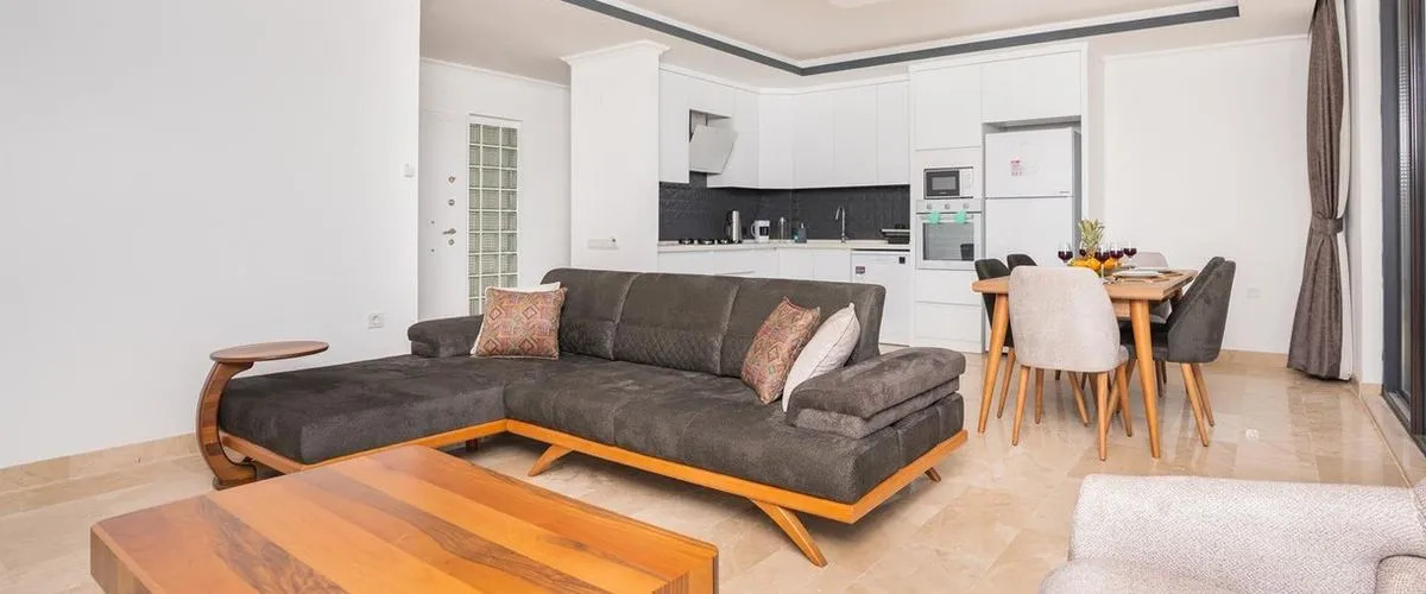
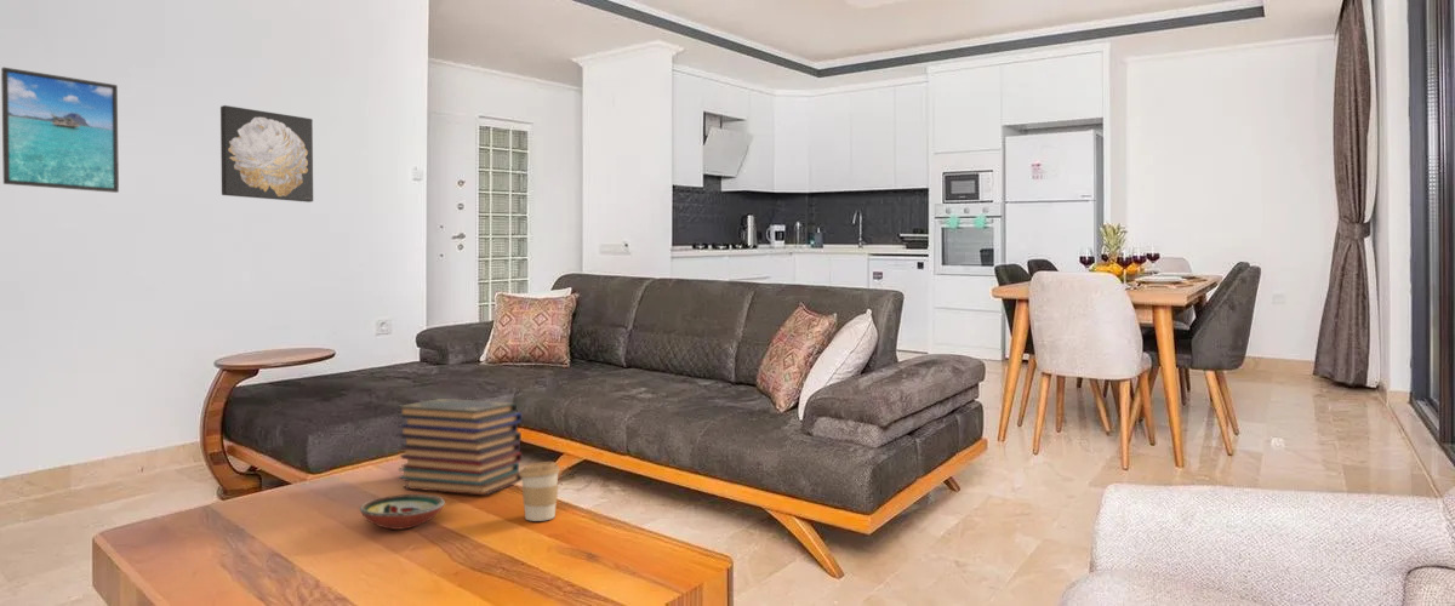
+ wall art [219,104,314,204]
+ decorative bowl [359,493,446,531]
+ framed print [0,67,120,194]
+ coffee cup [519,461,561,522]
+ book stack [395,398,523,496]
